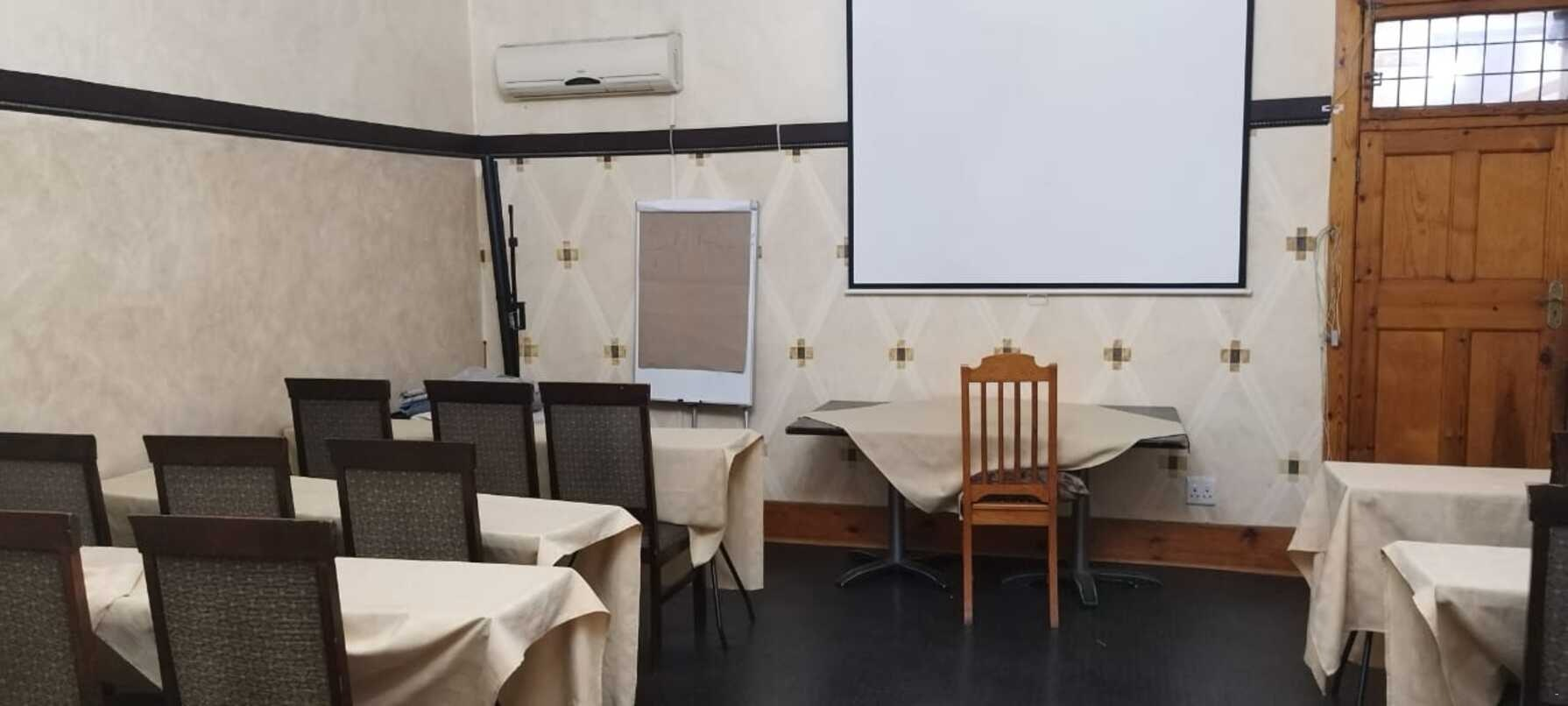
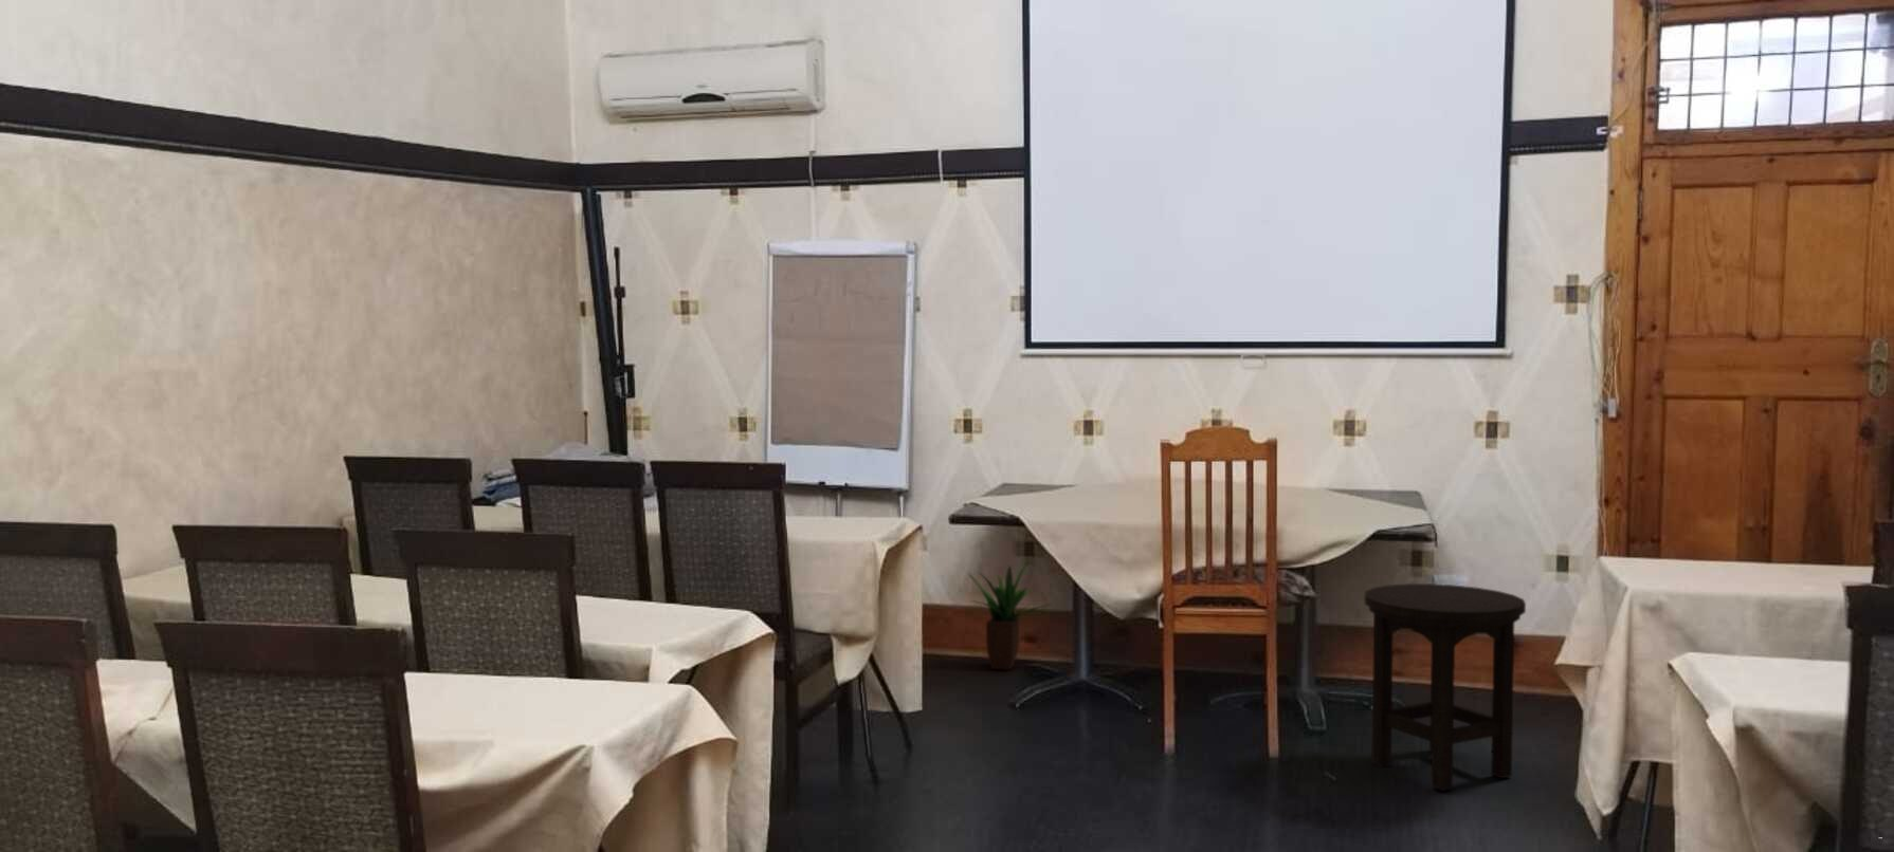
+ potted plant [966,558,1052,671]
+ stool [1364,583,1527,792]
